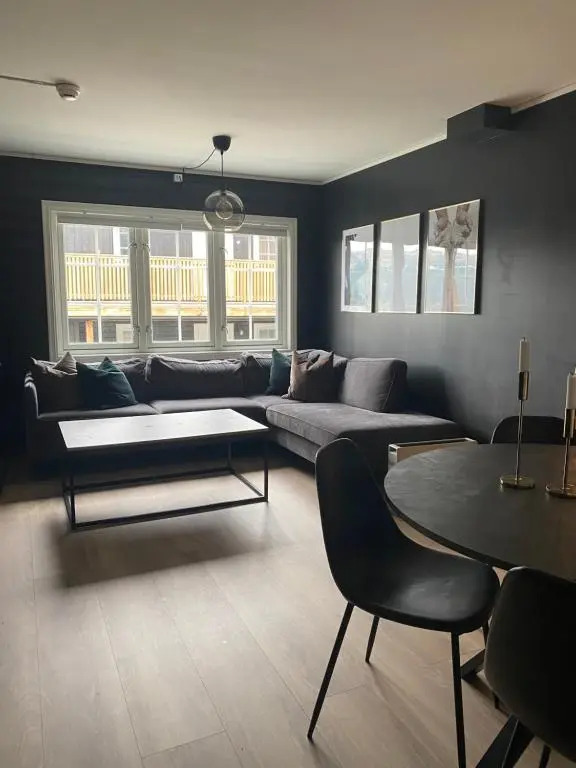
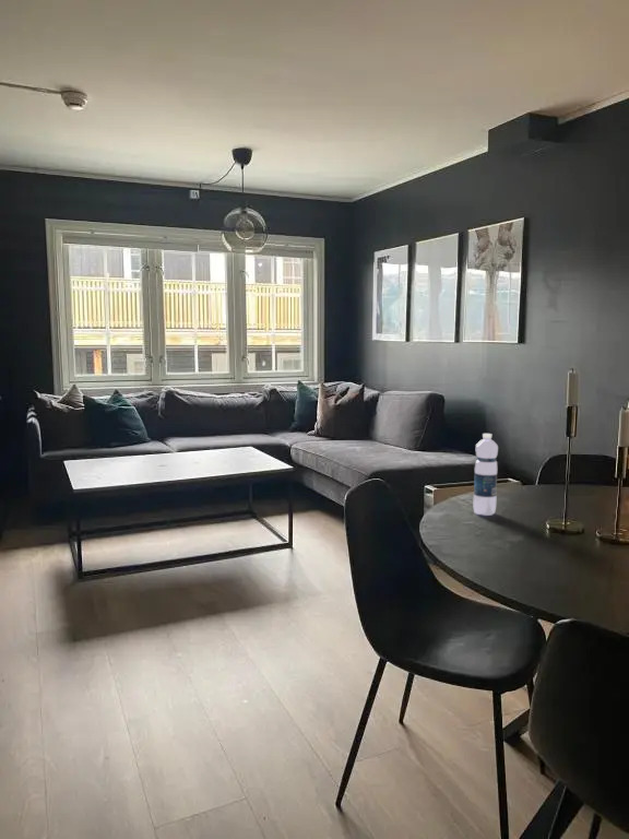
+ water bottle [473,433,499,517]
